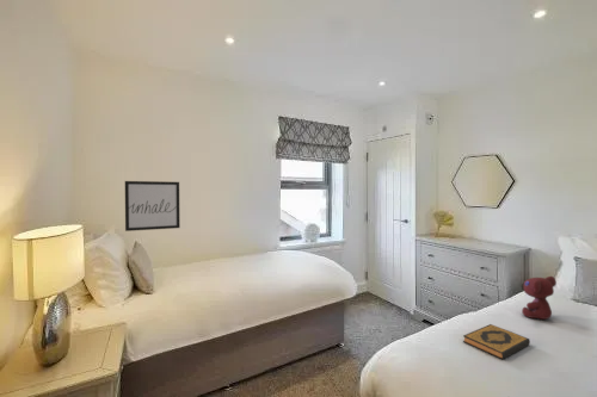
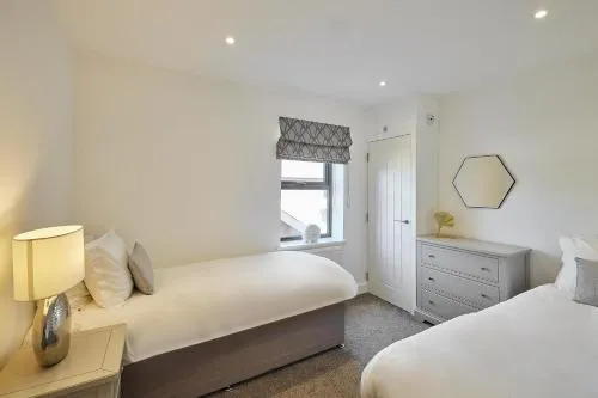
- wall art [124,180,181,232]
- hardback book [462,323,531,360]
- teddy bear [521,275,558,321]
